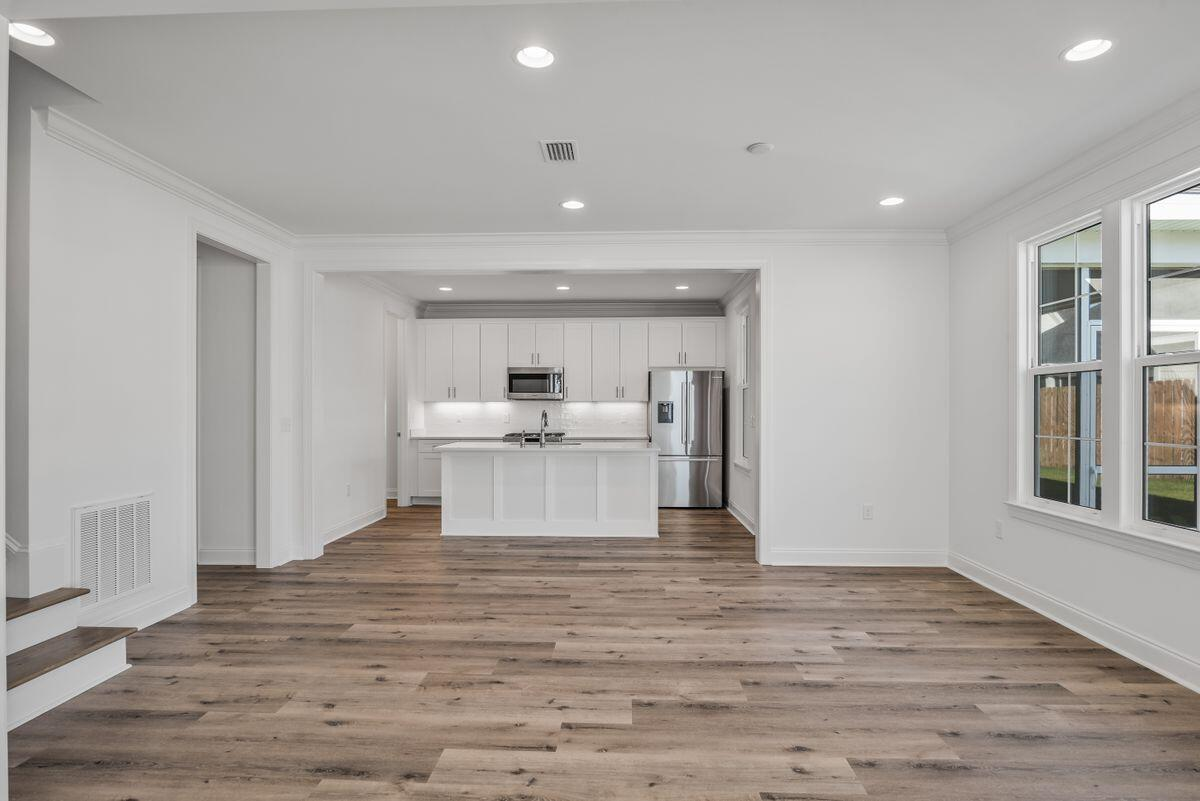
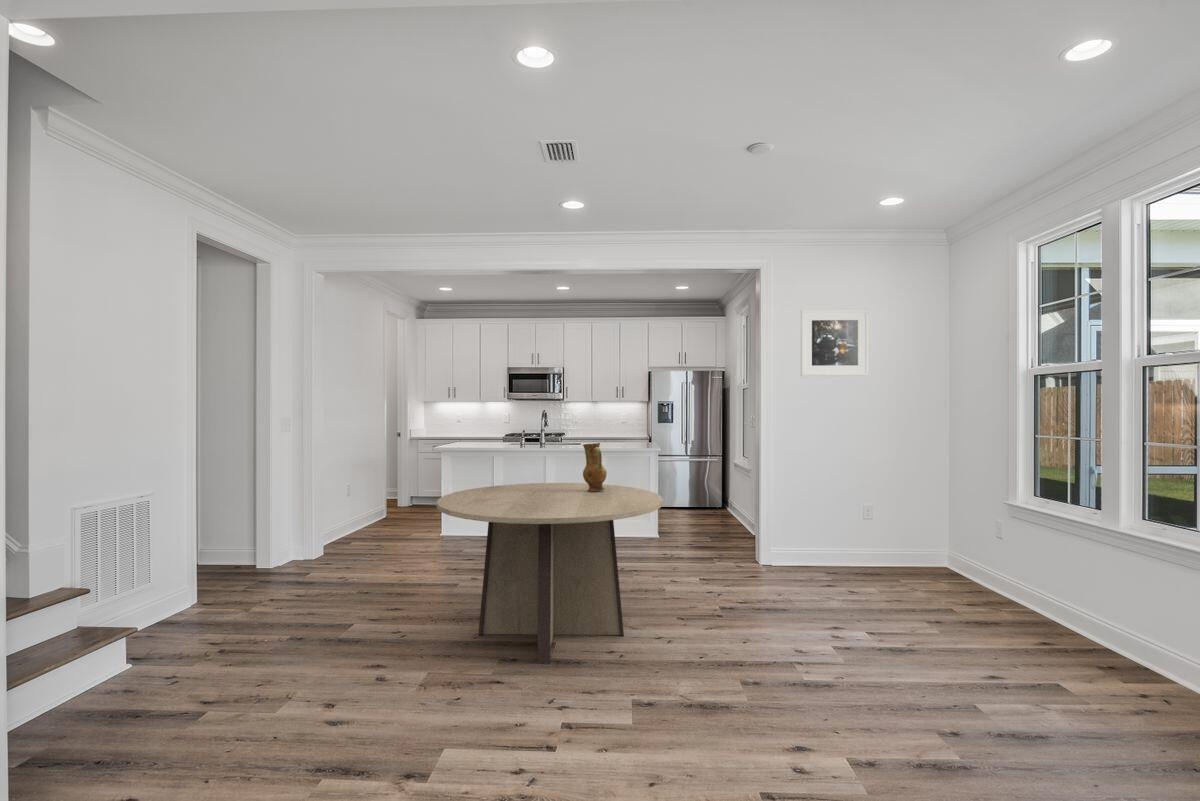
+ ceramic jug [582,442,608,492]
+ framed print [800,308,870,377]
+ dining table [436,482,664,665]
